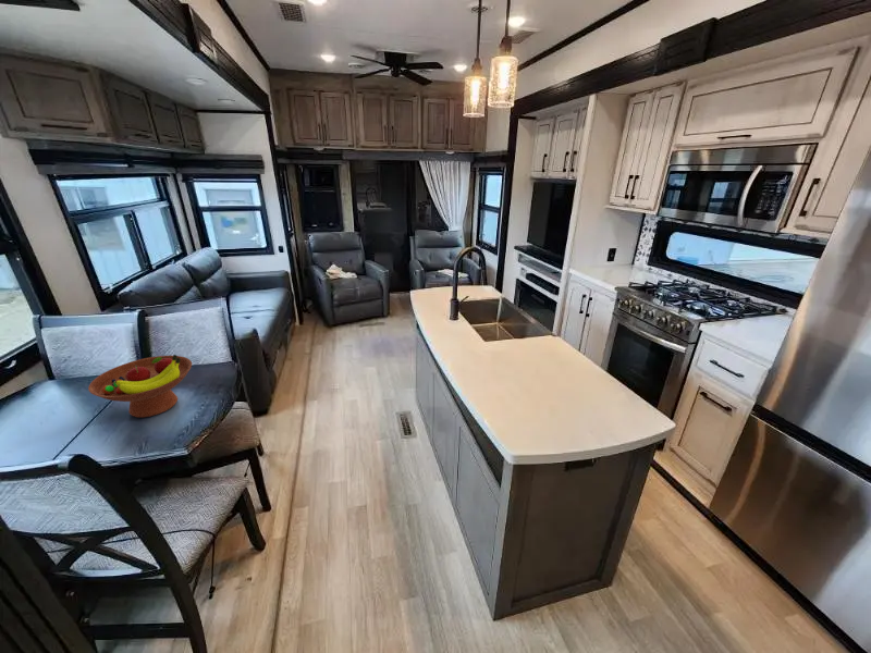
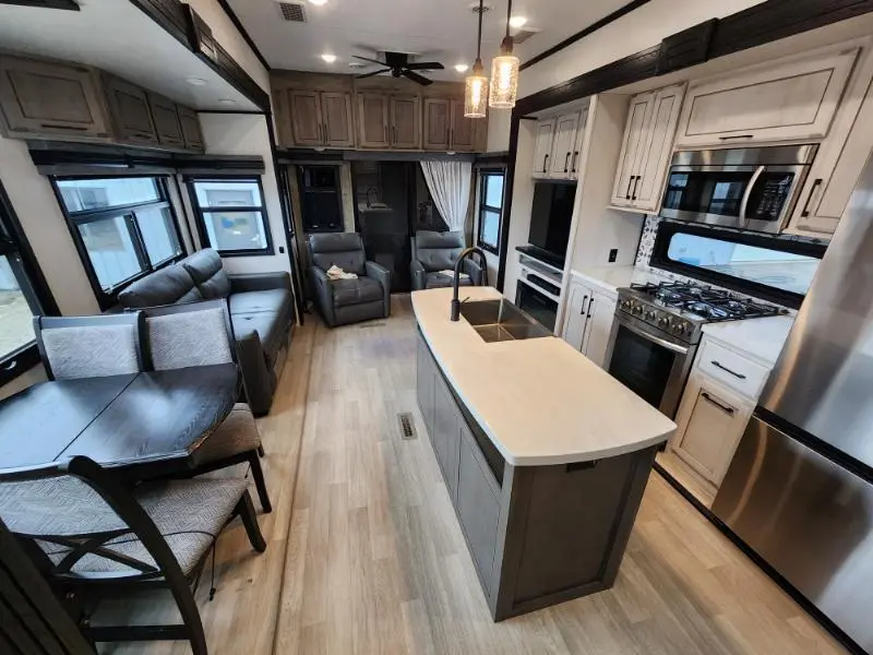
- fruit bowl [87,354,193,419]
